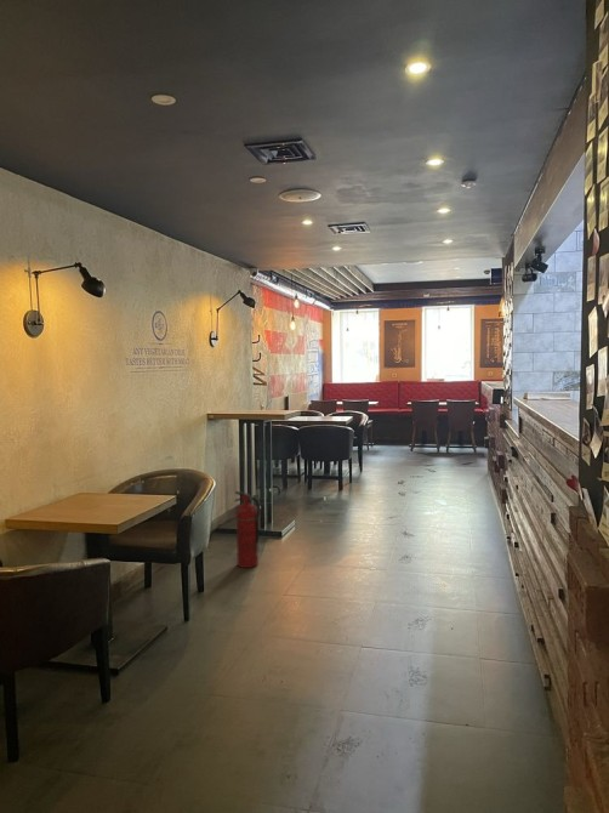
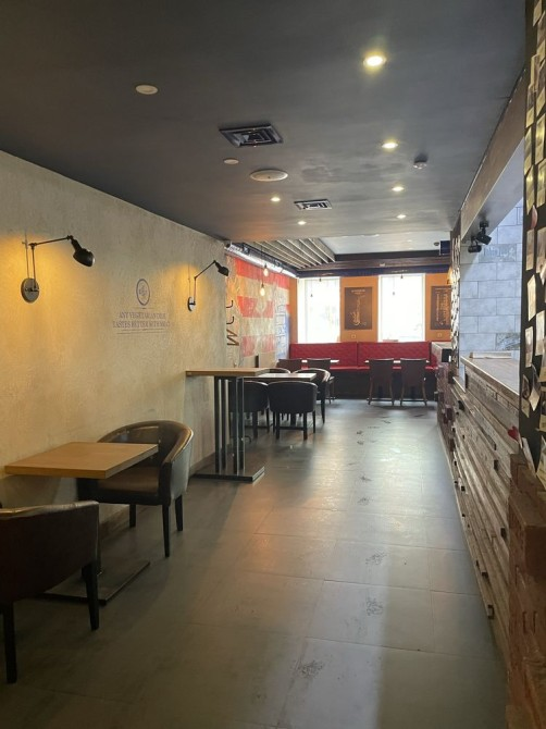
- fire extinguisher [234,490,261,569]
